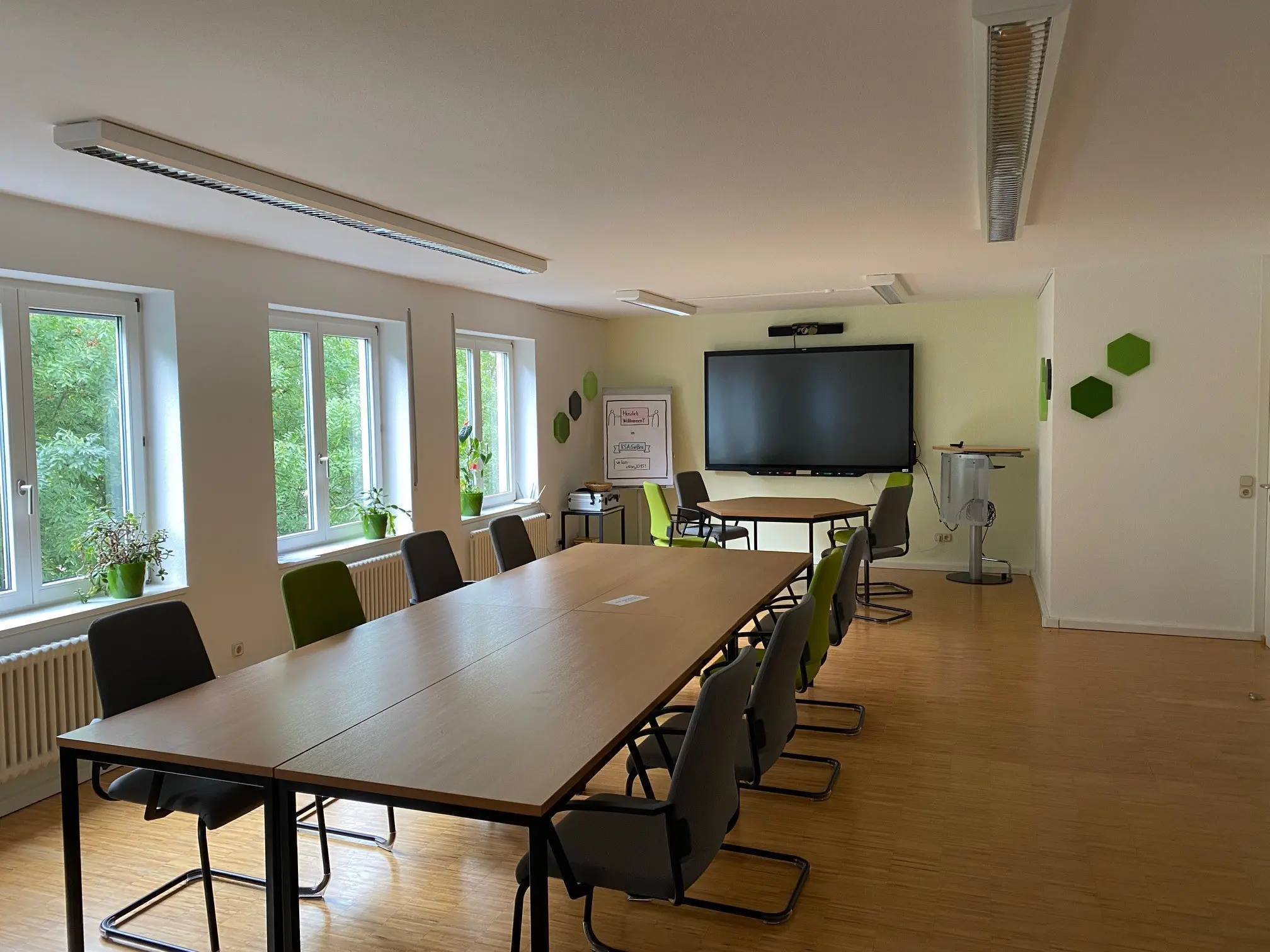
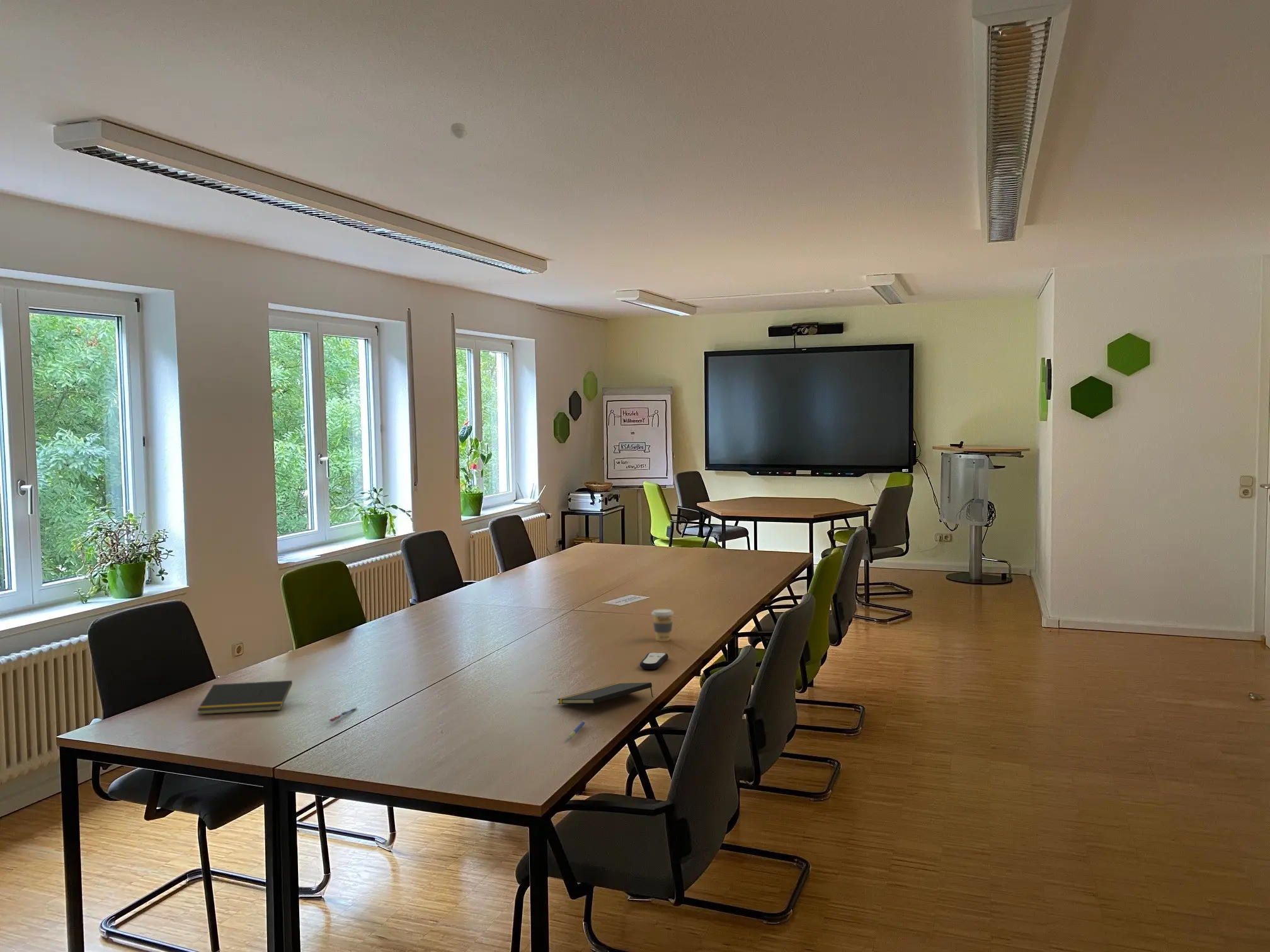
+ coffee cup [651,608,674,642]
+ remote control [639,652,669,670]
+ pen [566,720,586,740]
+ notepad [197,680,293,715]
+ notepad [557,682,654,705]
+ smoke detector [450,122,467,140]
+ pen [329,706,358,722]
